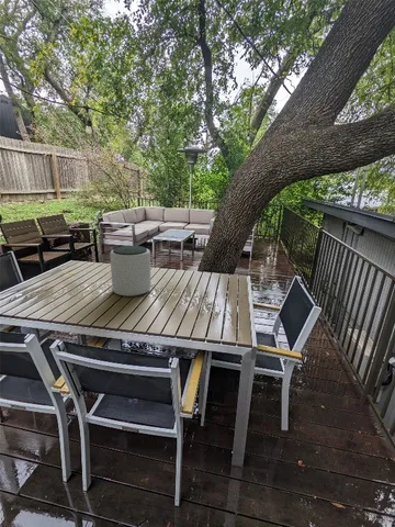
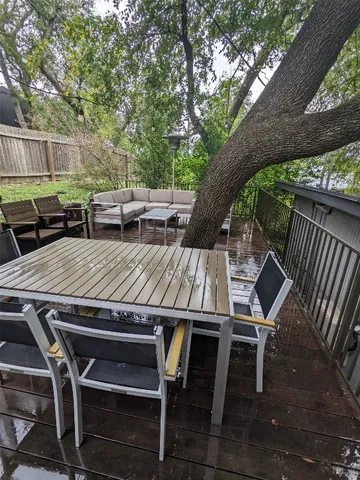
- plant pot [109,245,151,298]
